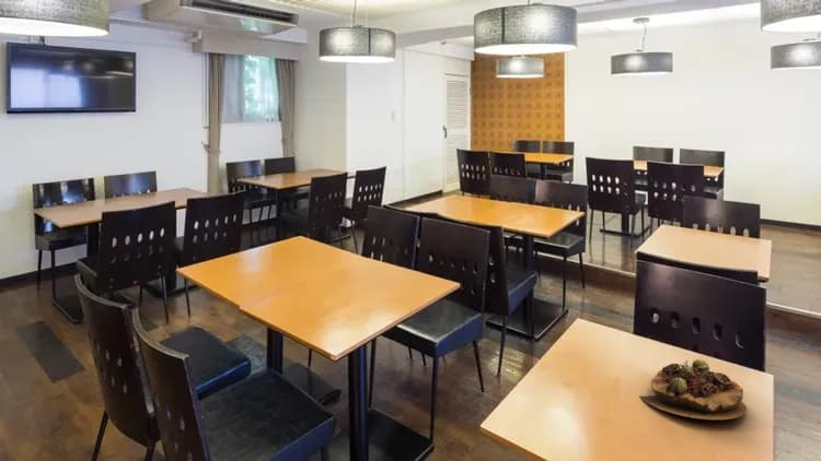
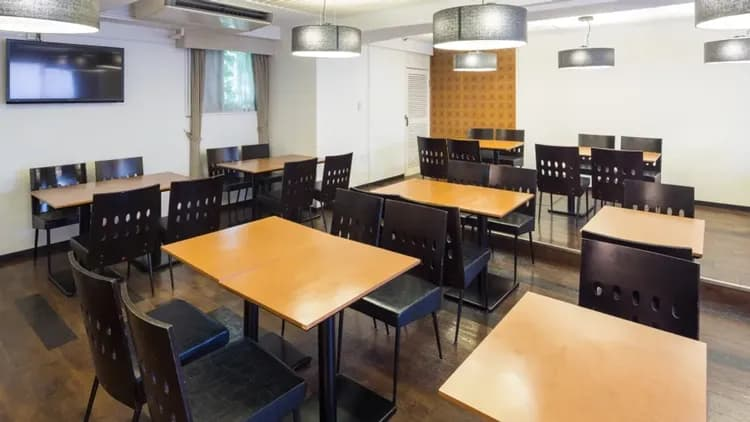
- succulent plant [639,358,748,421]
